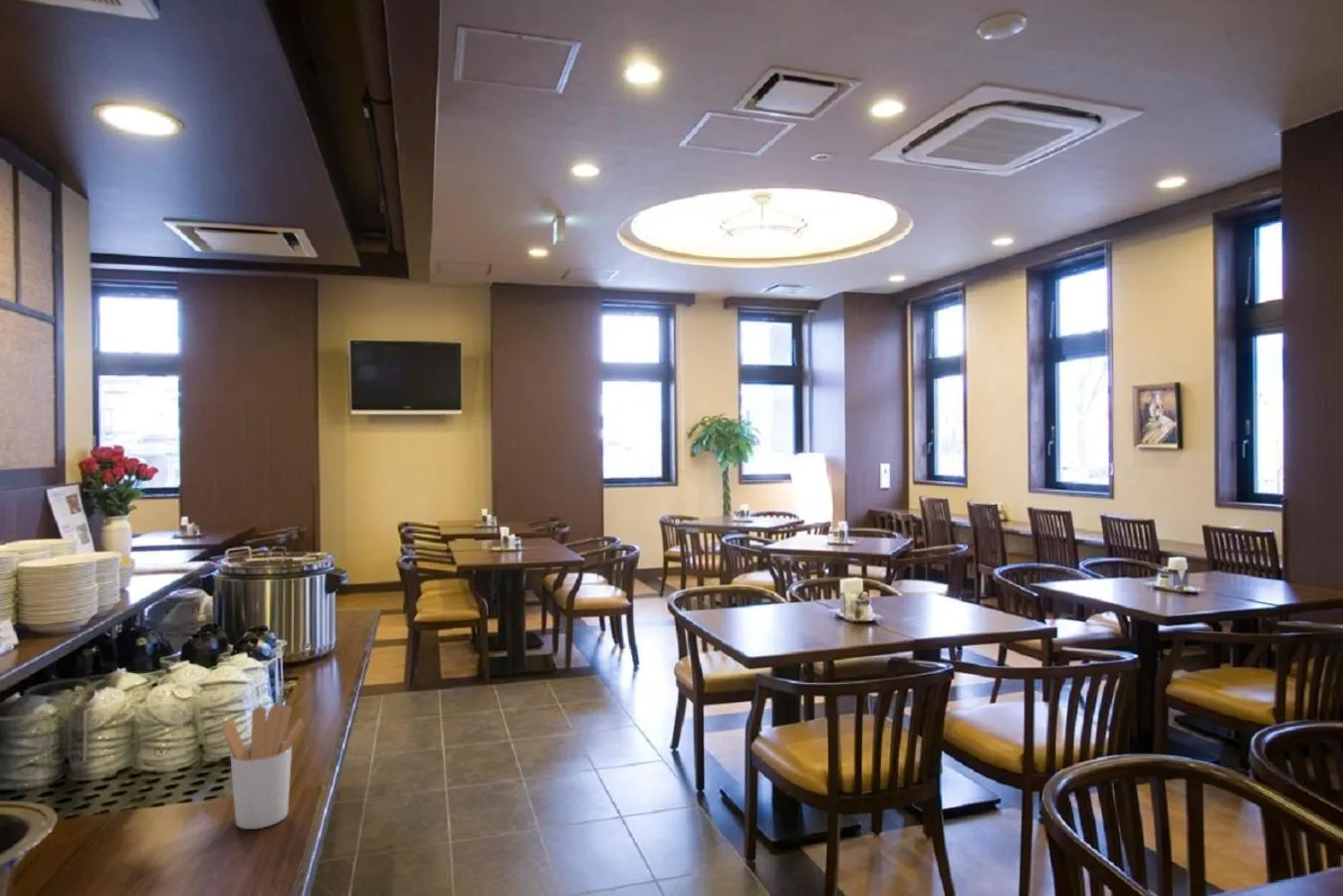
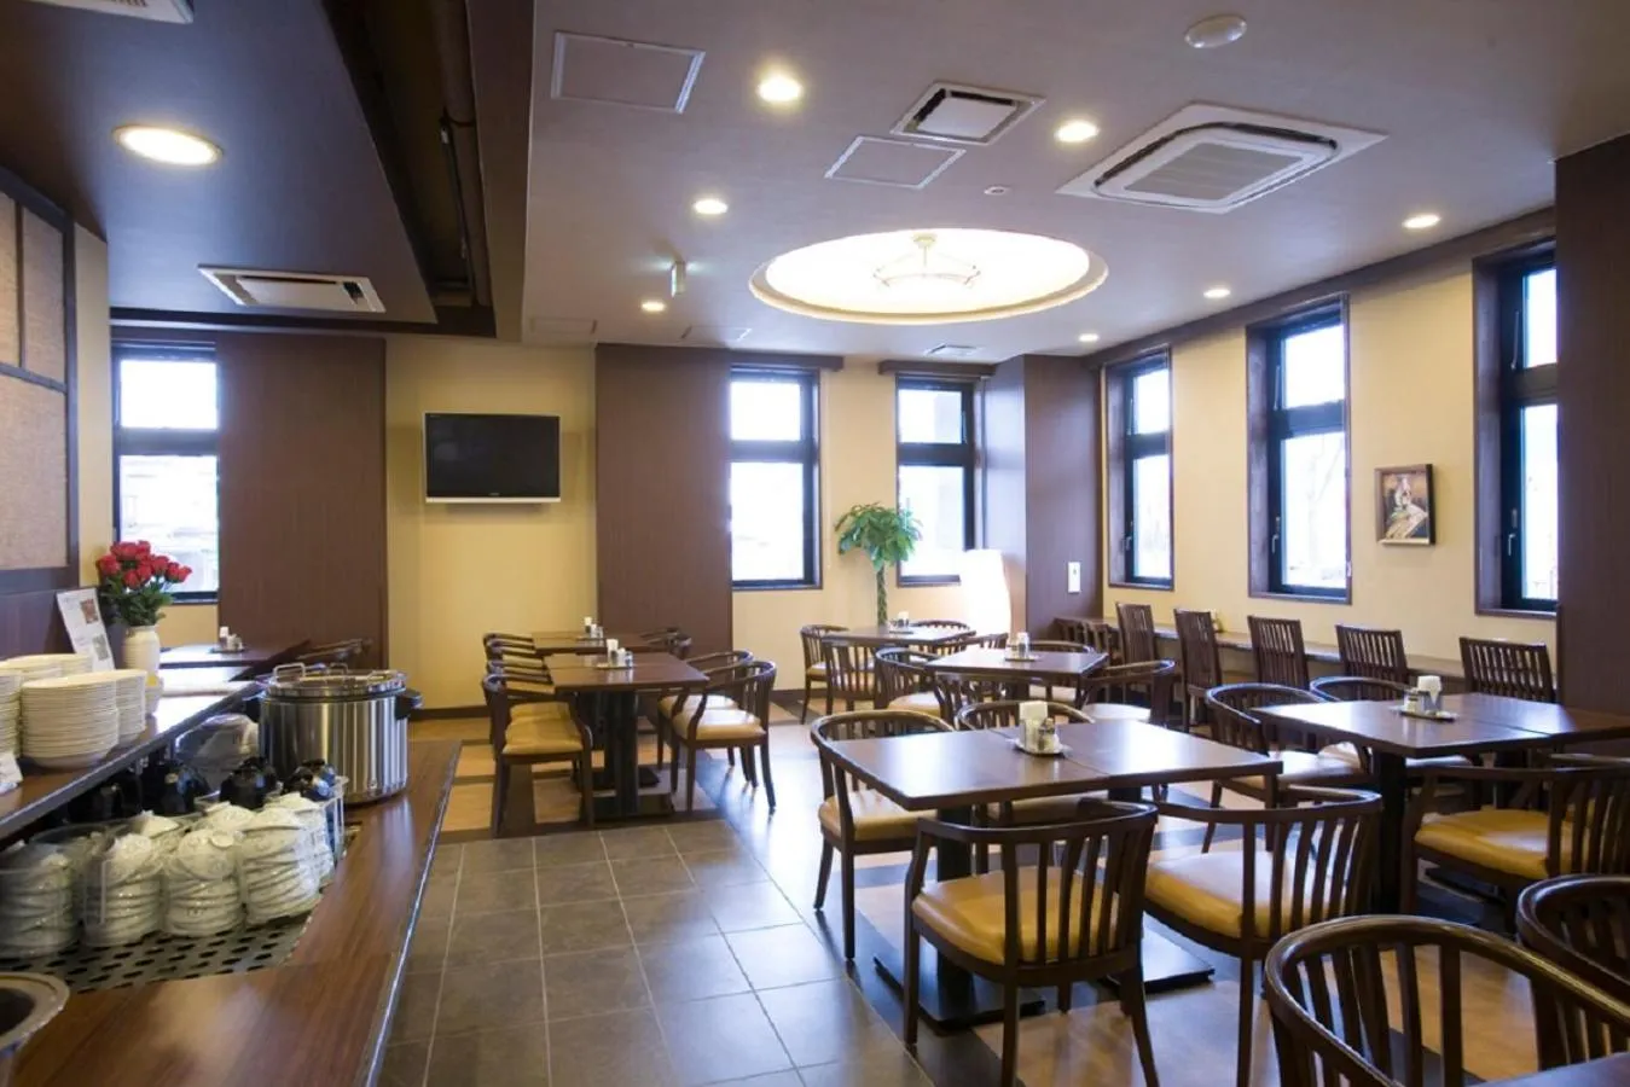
- utensil holder [221,704,305,830]
